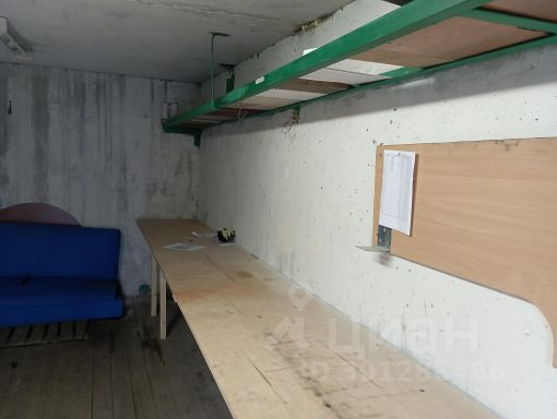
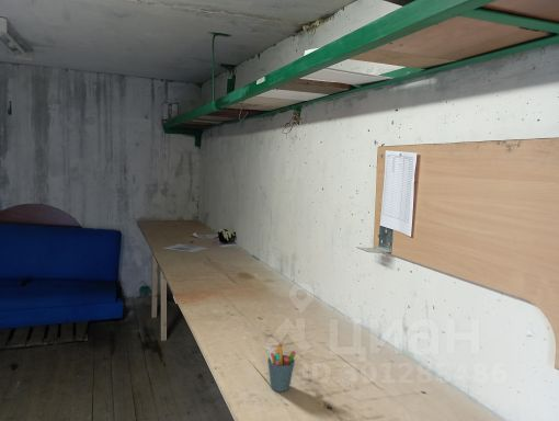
+ pen holder [266,343,297,392]
